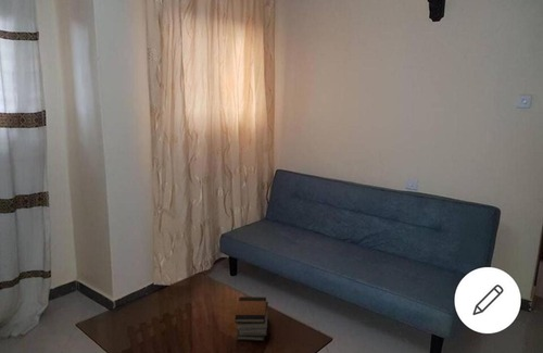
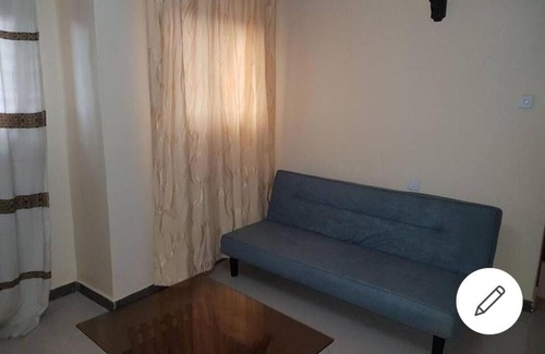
- book stack [233,297,269,342]
